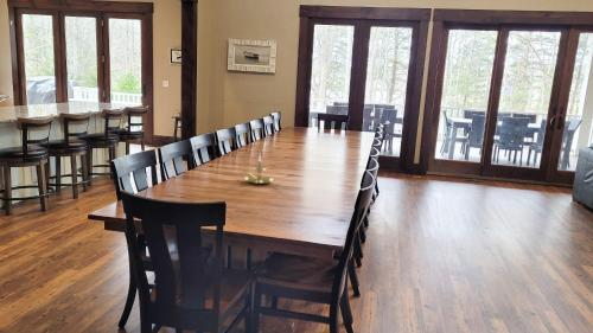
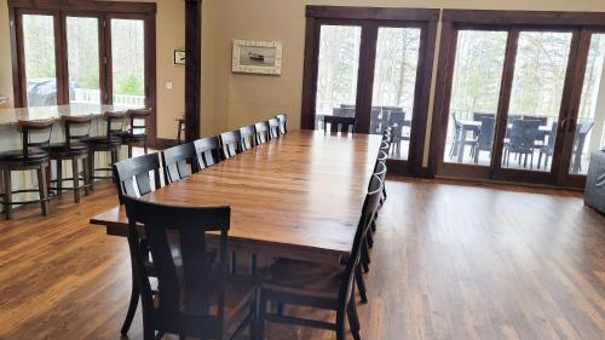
- candle holder [242,152,274,185]
